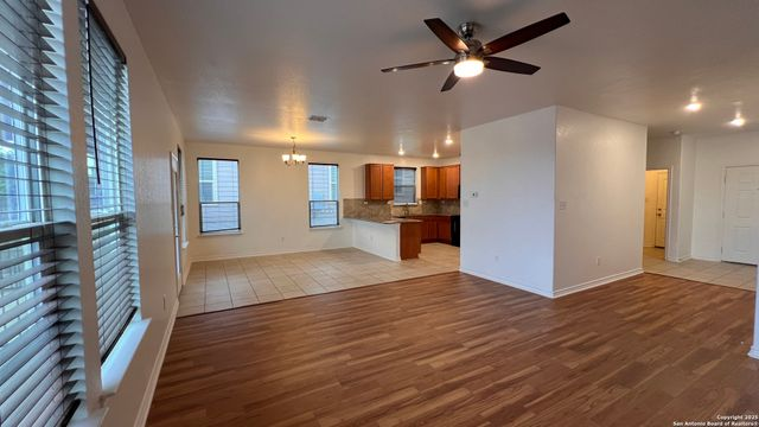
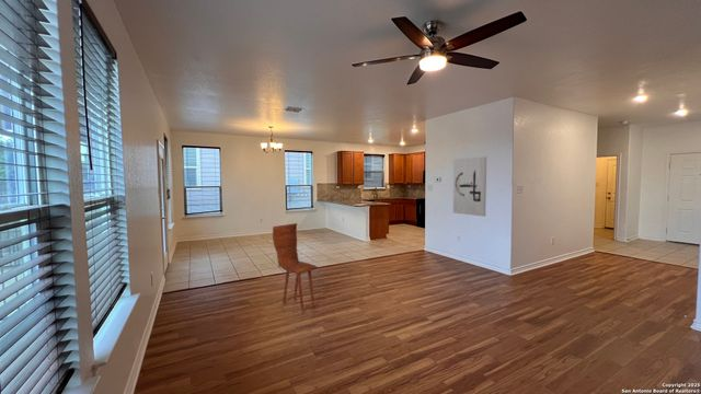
+ wall art [452,155,487,218]
+ dining chair [272,222,319,313]
